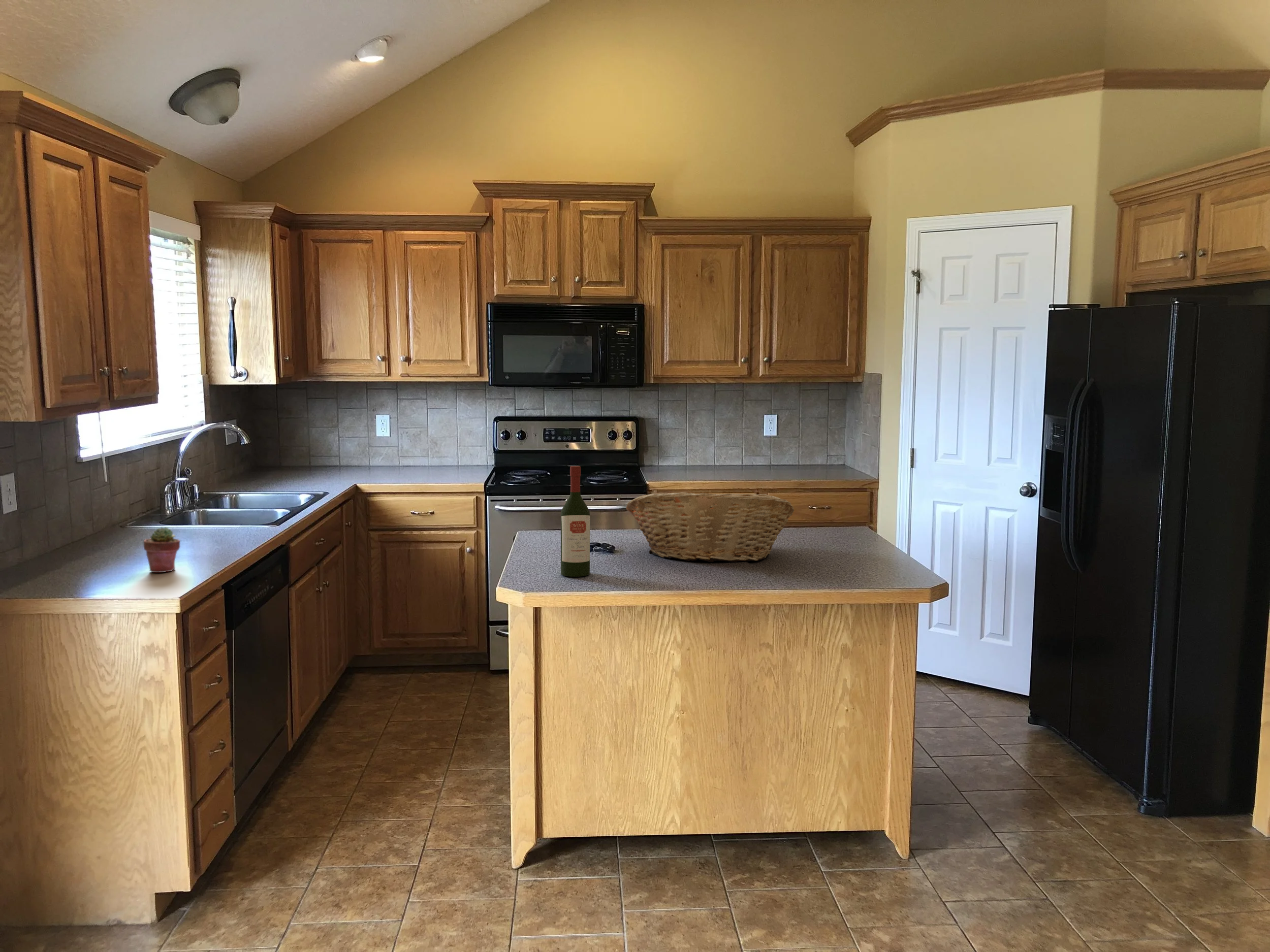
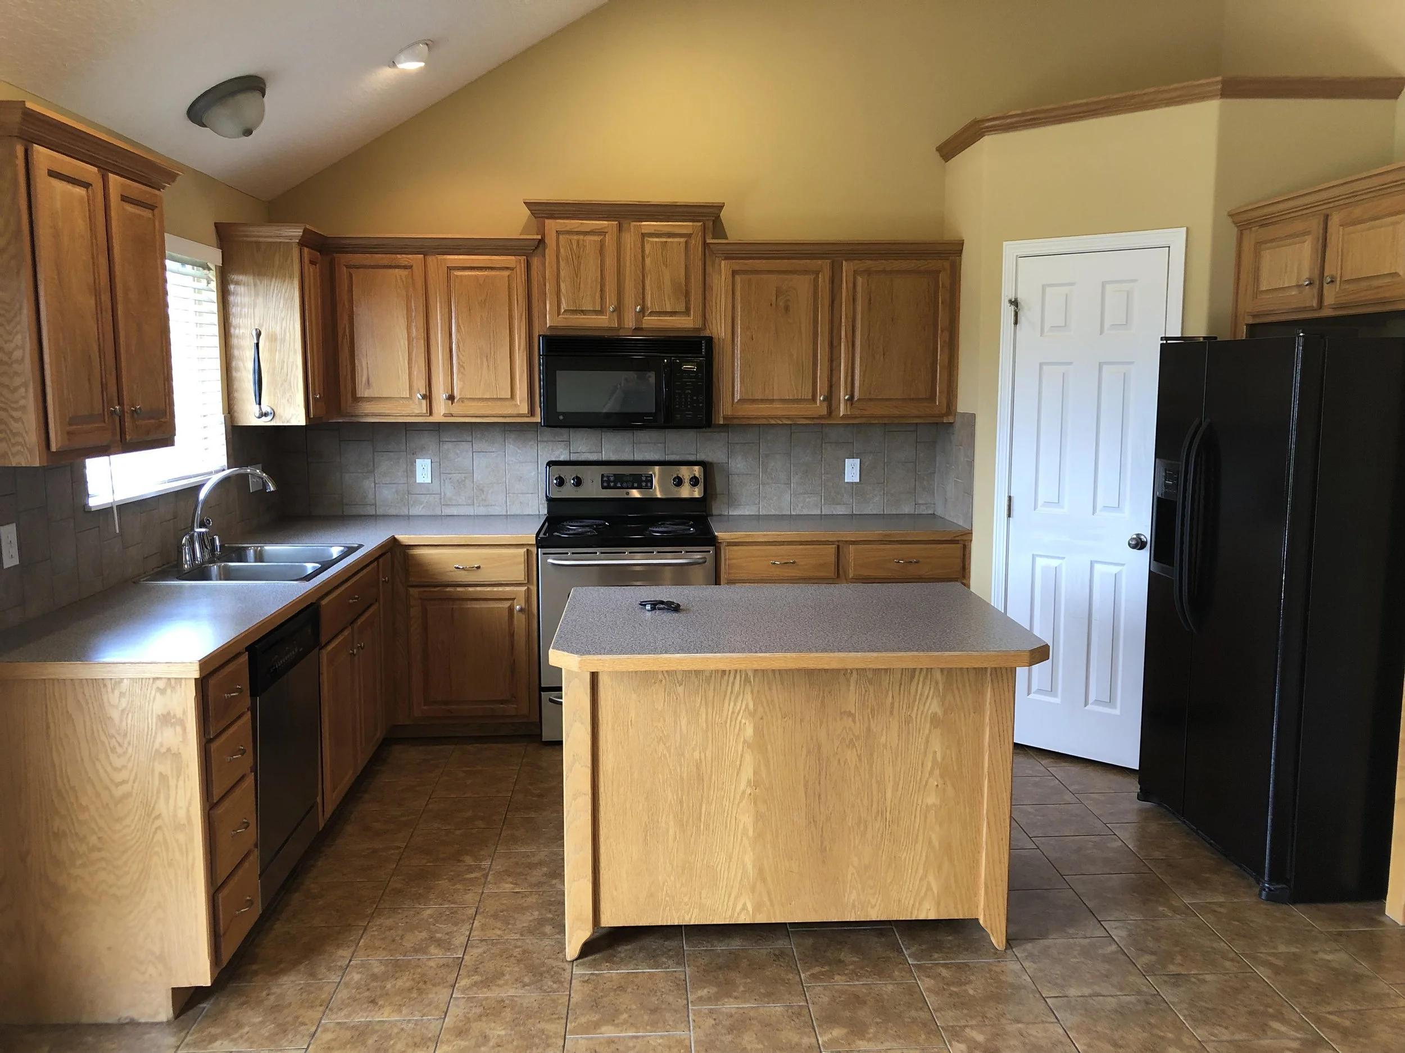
- potted succulent [143,527,181,573]
- fruit basket [626,492,795,563]
- wine bottle [560,466,590,577]
